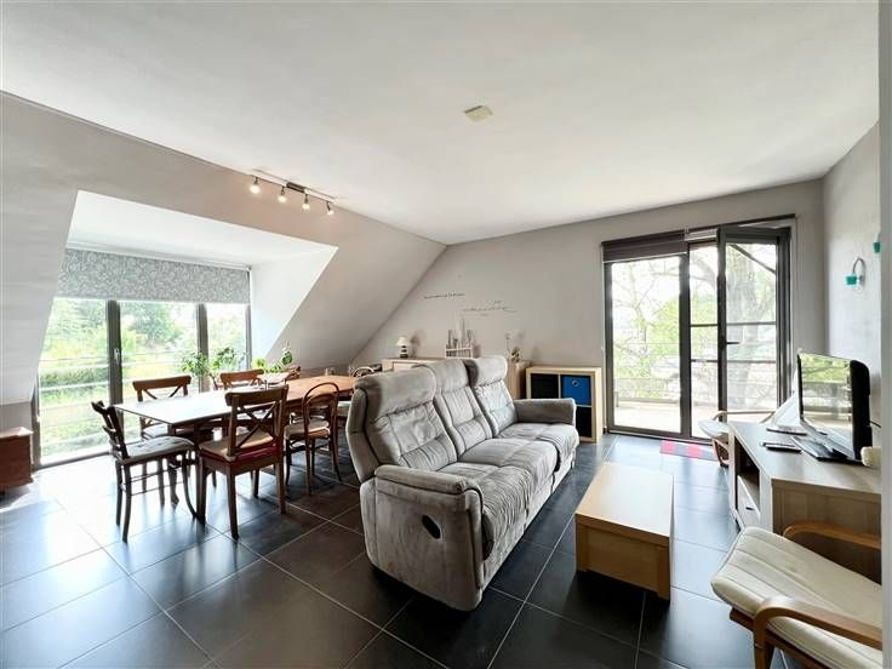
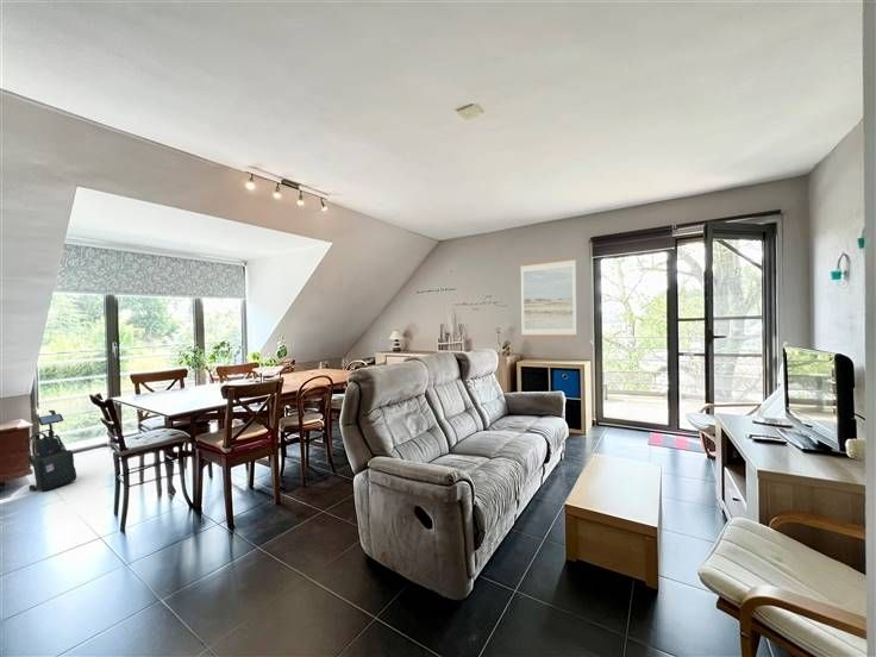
+ wall art [519,257,578,338]
+ vacuum cleaner [26,409,77,493]
